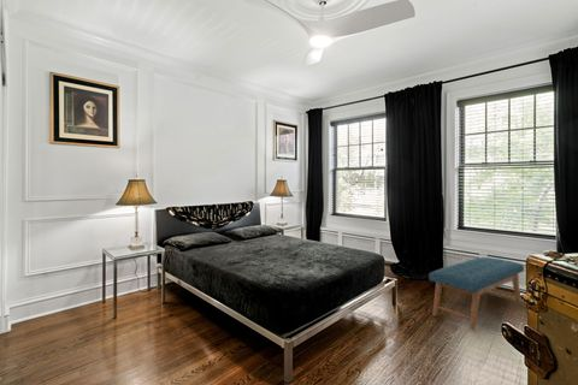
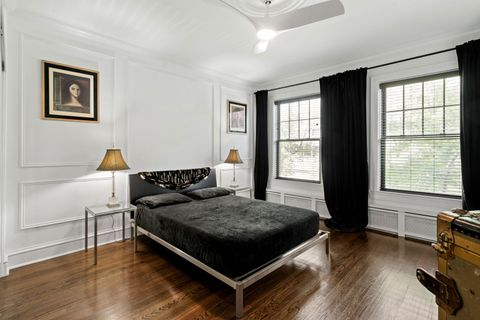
- bench [427,256,525,331]
